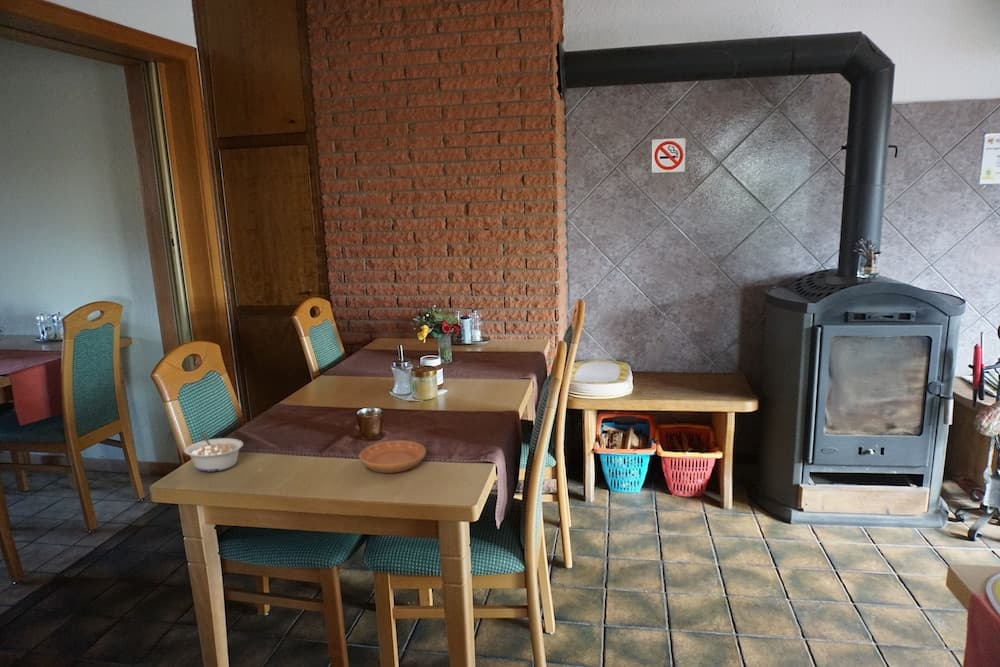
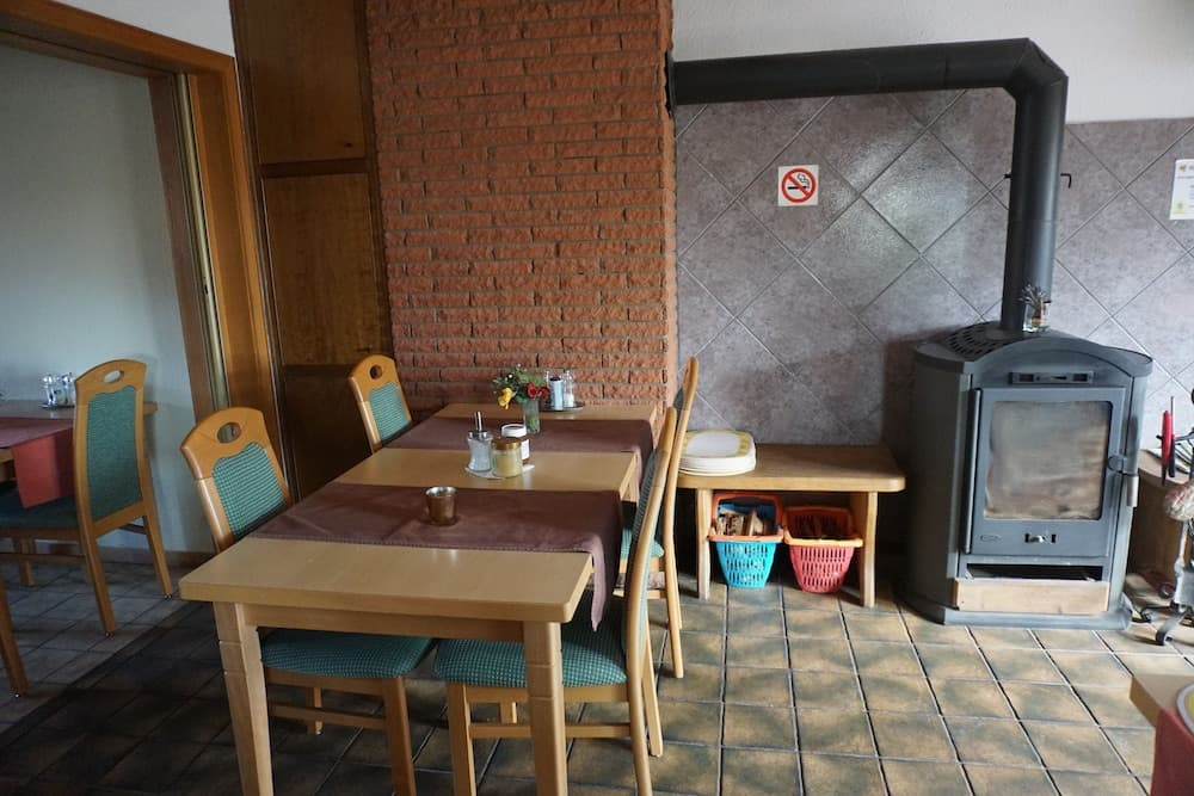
- legume [184,432,244,473]
- saucer [358,439,427,474]
